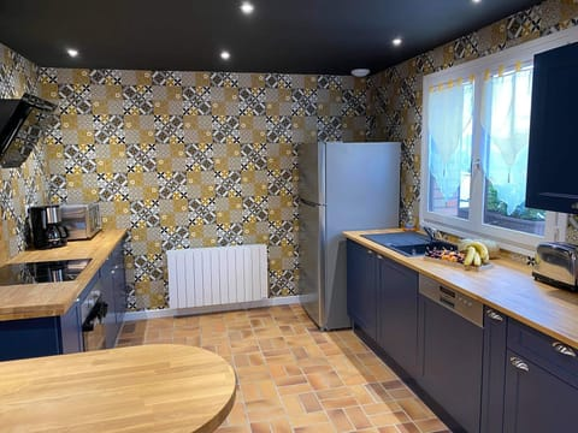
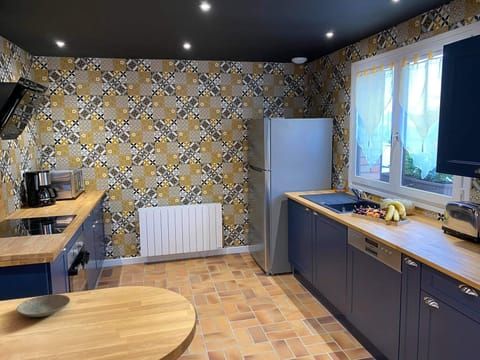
+ plate [15,294,71,318]
